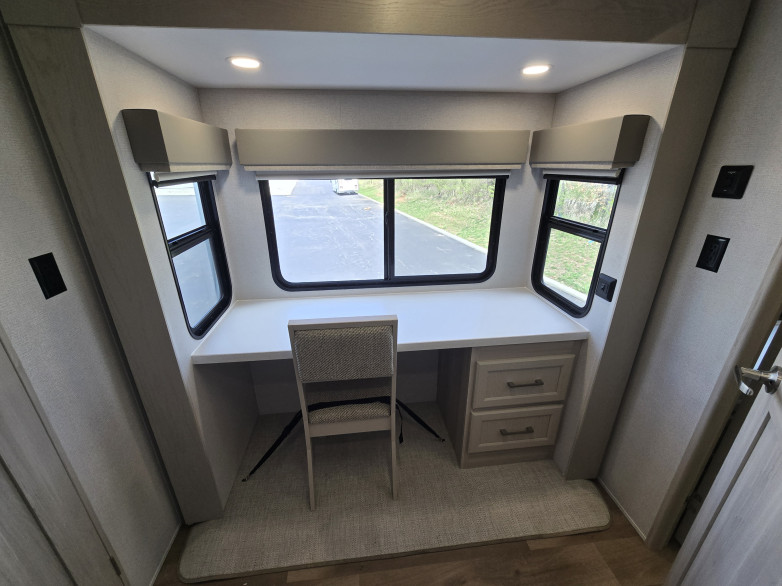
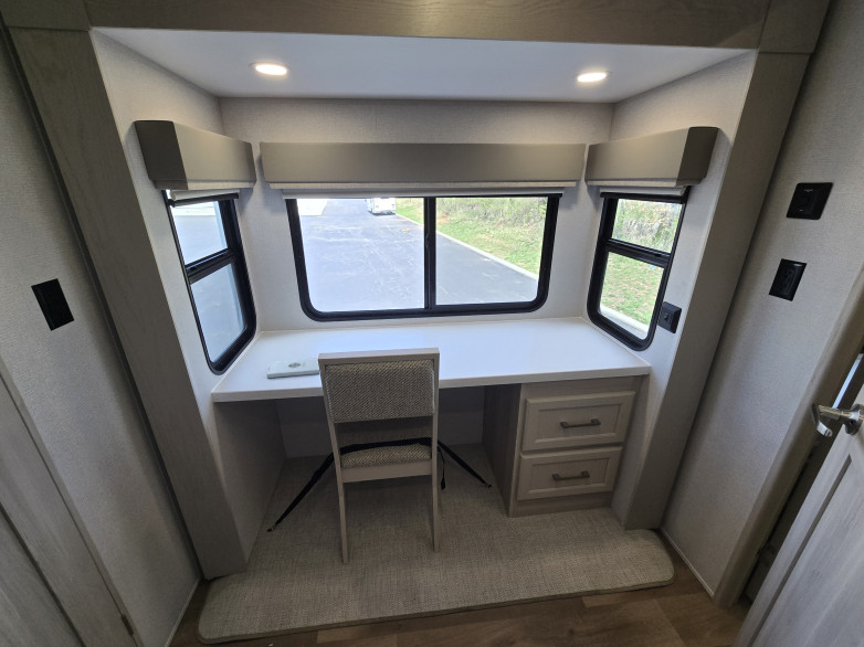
+ notepad [265,357,320,379]
